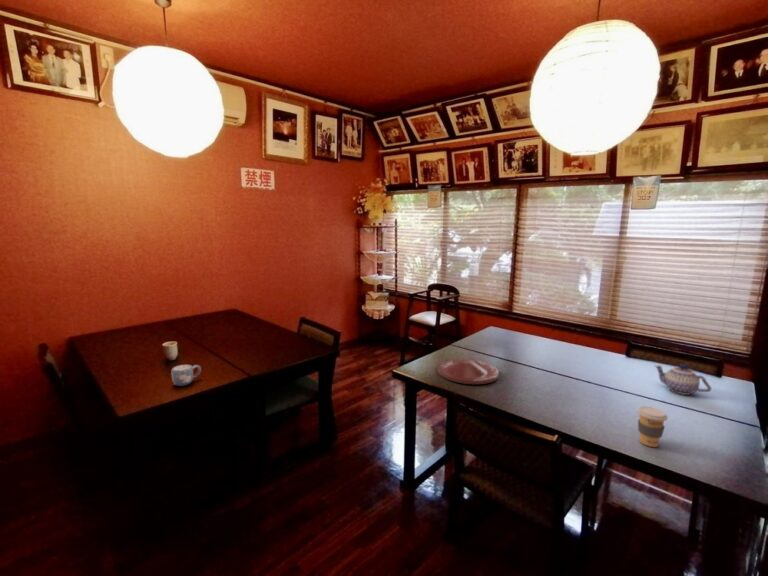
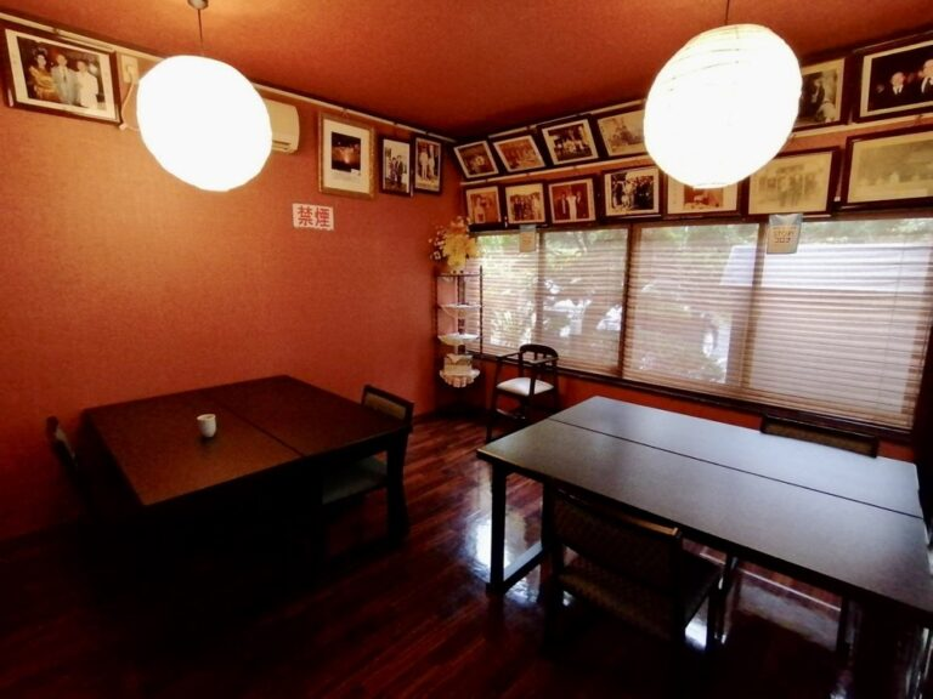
- coffee cup [636,405,669,448]
- mug [170,364,202,387]
- plate [437,358,500,385]
- teapot [654,363,712,396]
